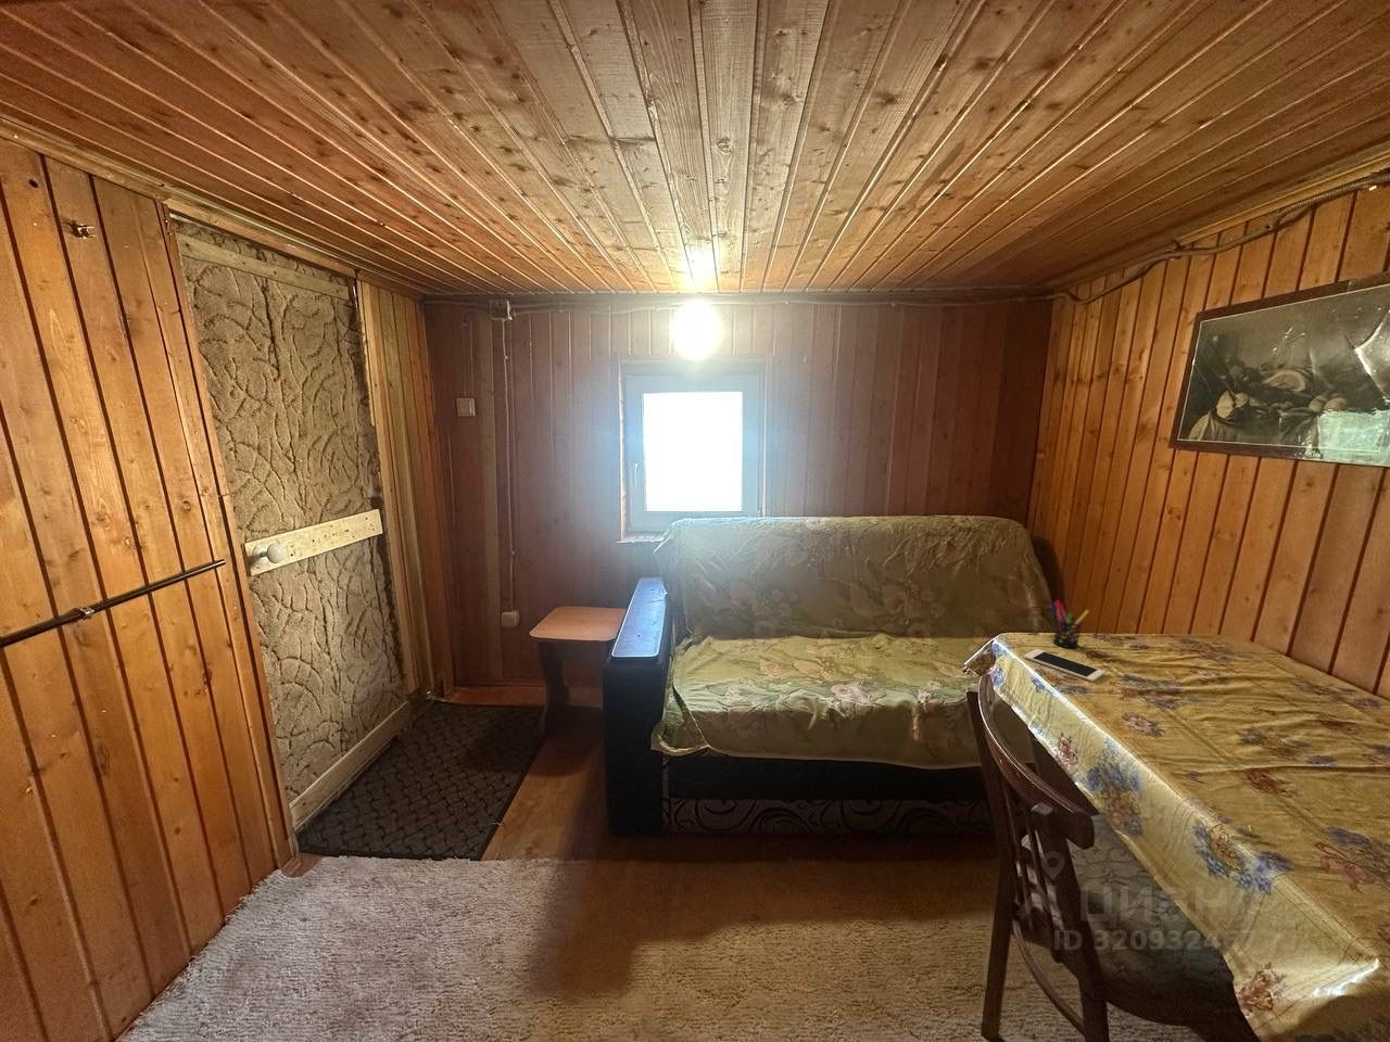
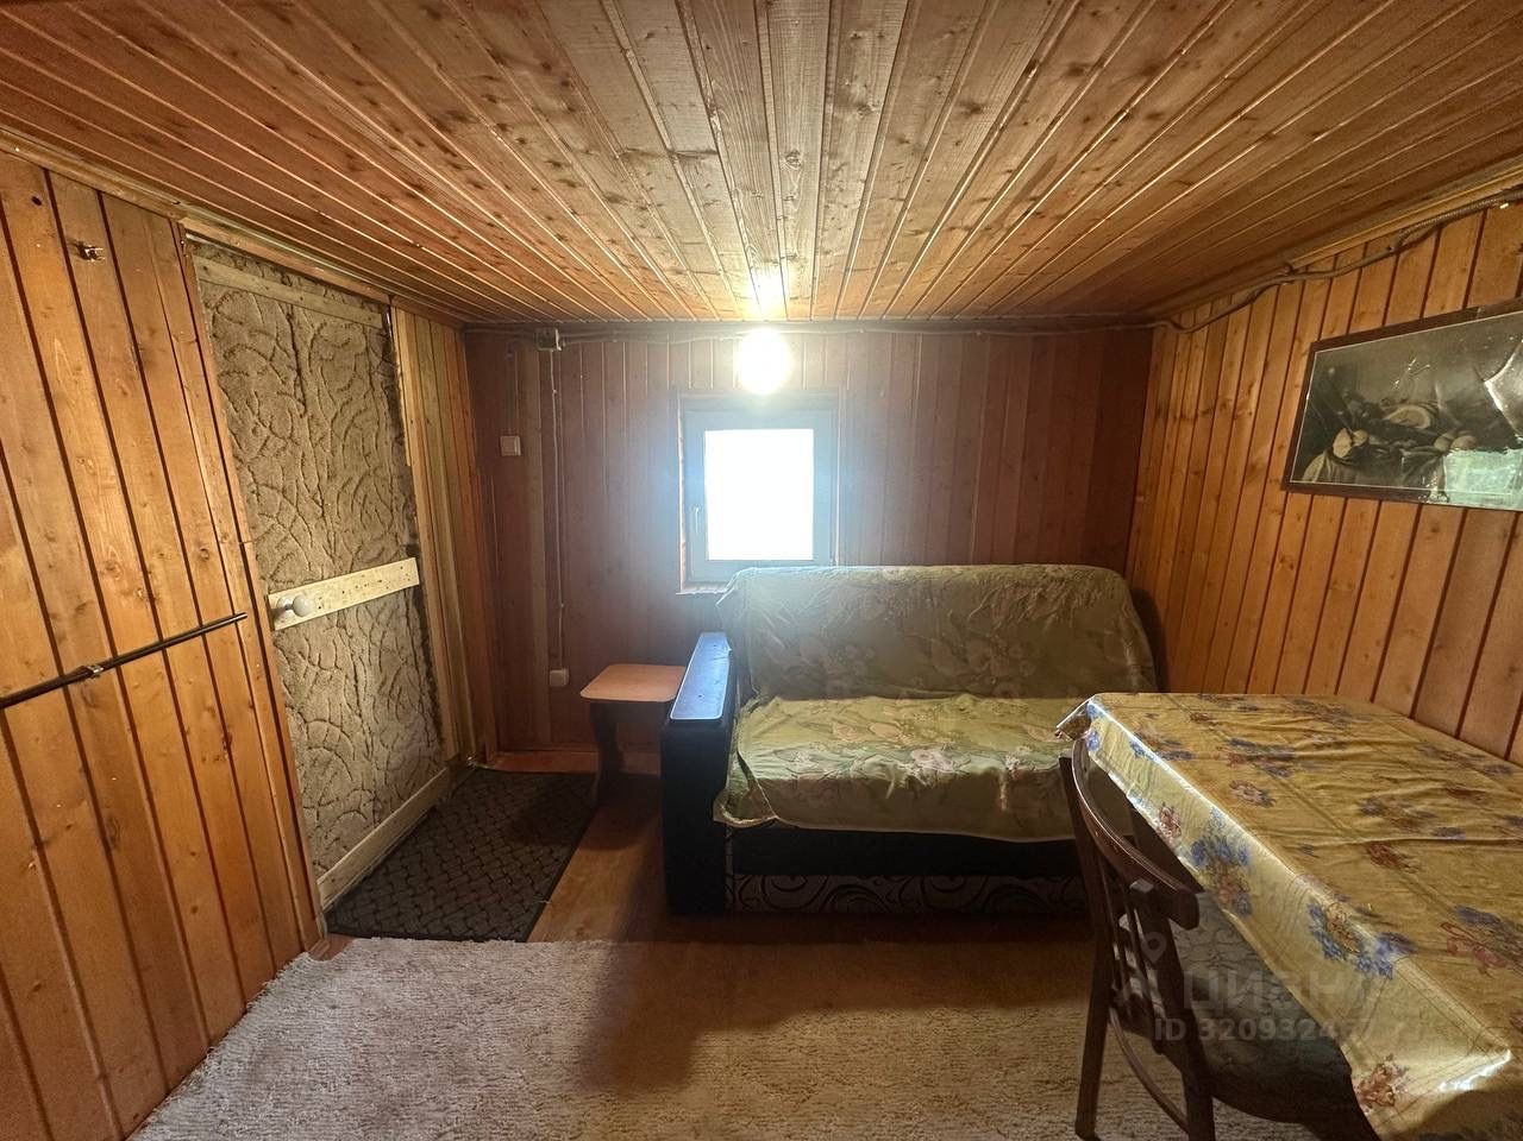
- cell phone [1023,648,1105,683]
- pen holder [1051,599,1090,649]
